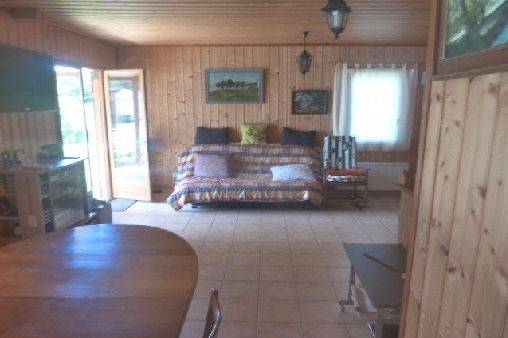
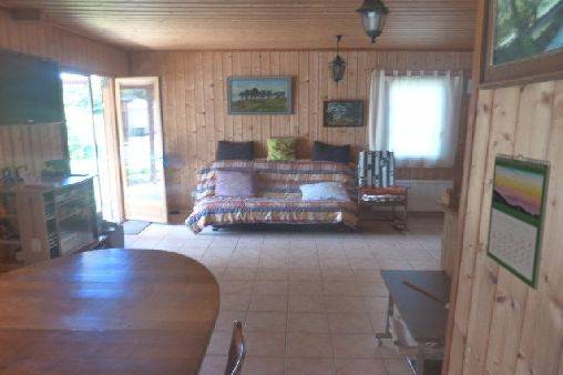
+ calendar [485,152,552,291]
